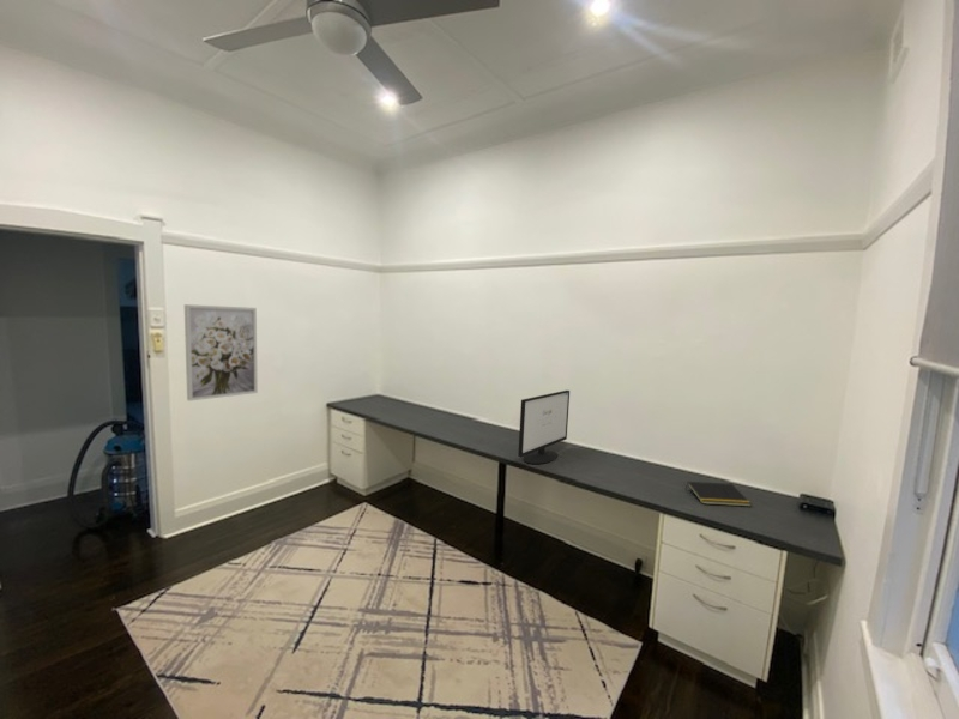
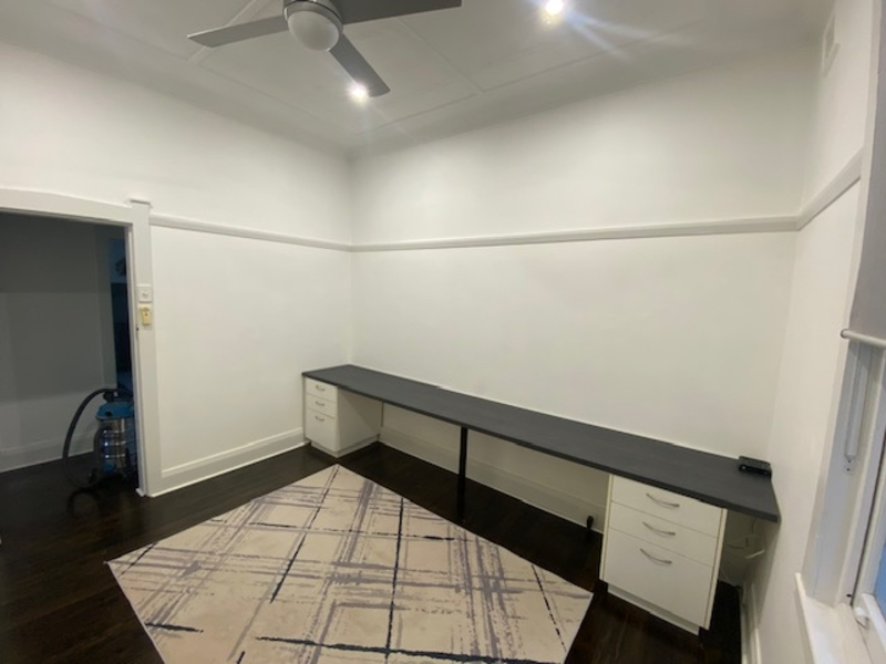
- wall art [183,303,259,401]
- computer monitor [517,389,571,465]
- notepad [684,481,753,508]
